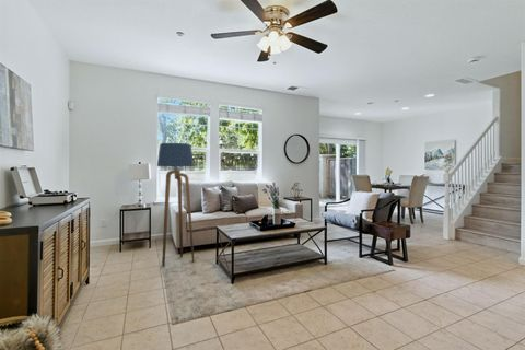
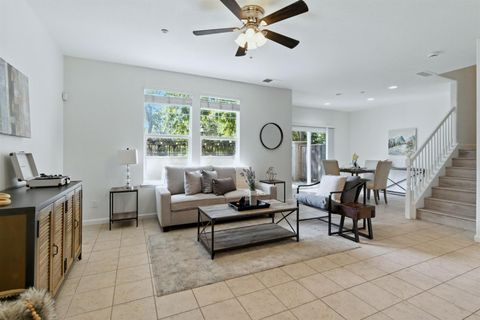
- floor lamp [156,142,196,268]
